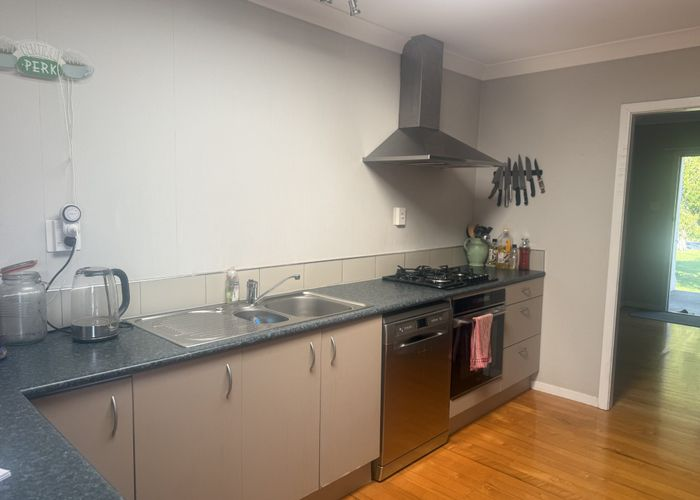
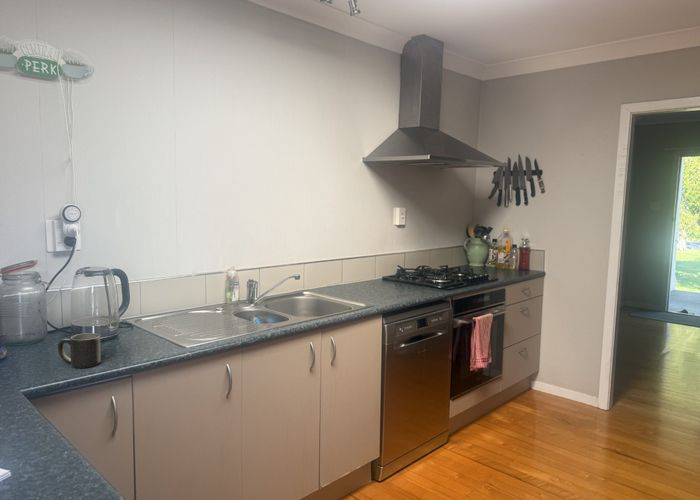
+ mug [57,332,101,369]
